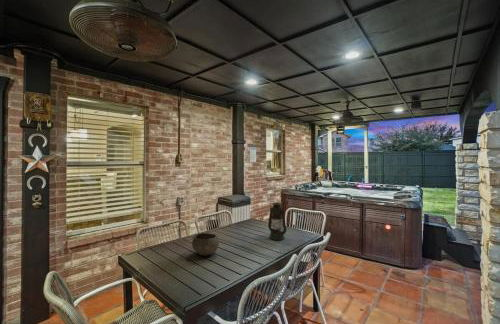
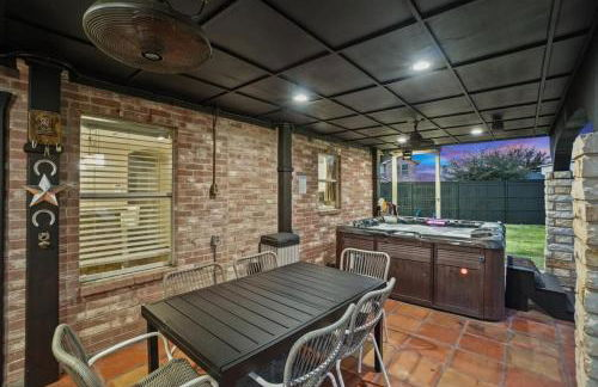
- bowl [191,232,220,257]
- lantern [267,201,290,241]
